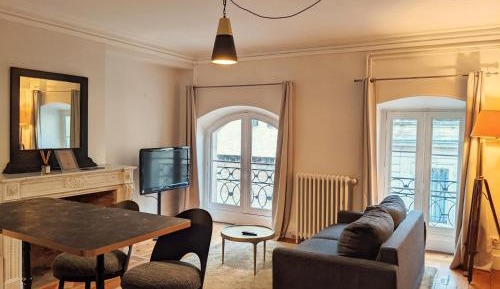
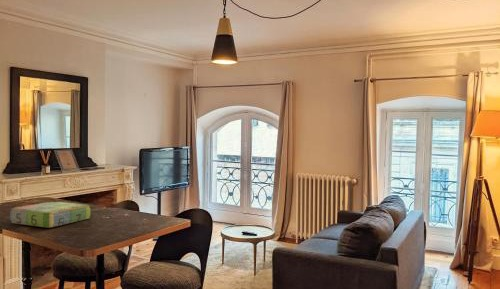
+ board game [9,201,91,229]
